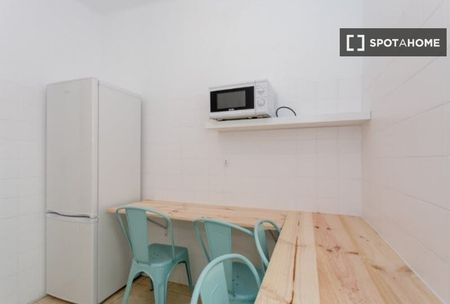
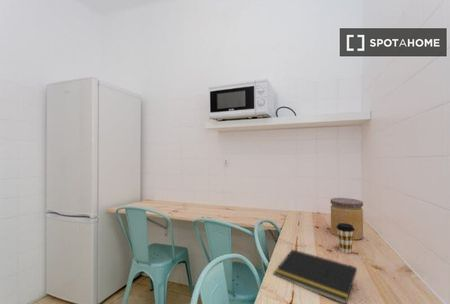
+ jar [330,197,364,241]
+ notepad [272,248,358,304]
+ coffee cup [336,223,355,254]
